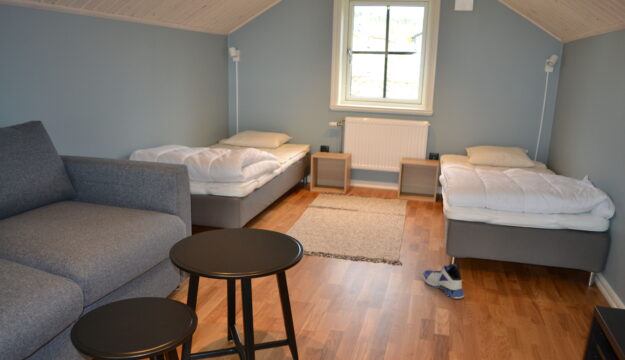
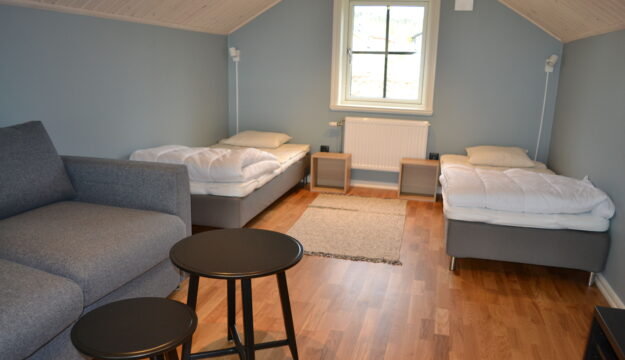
- sneaker [422,263,465,299]
